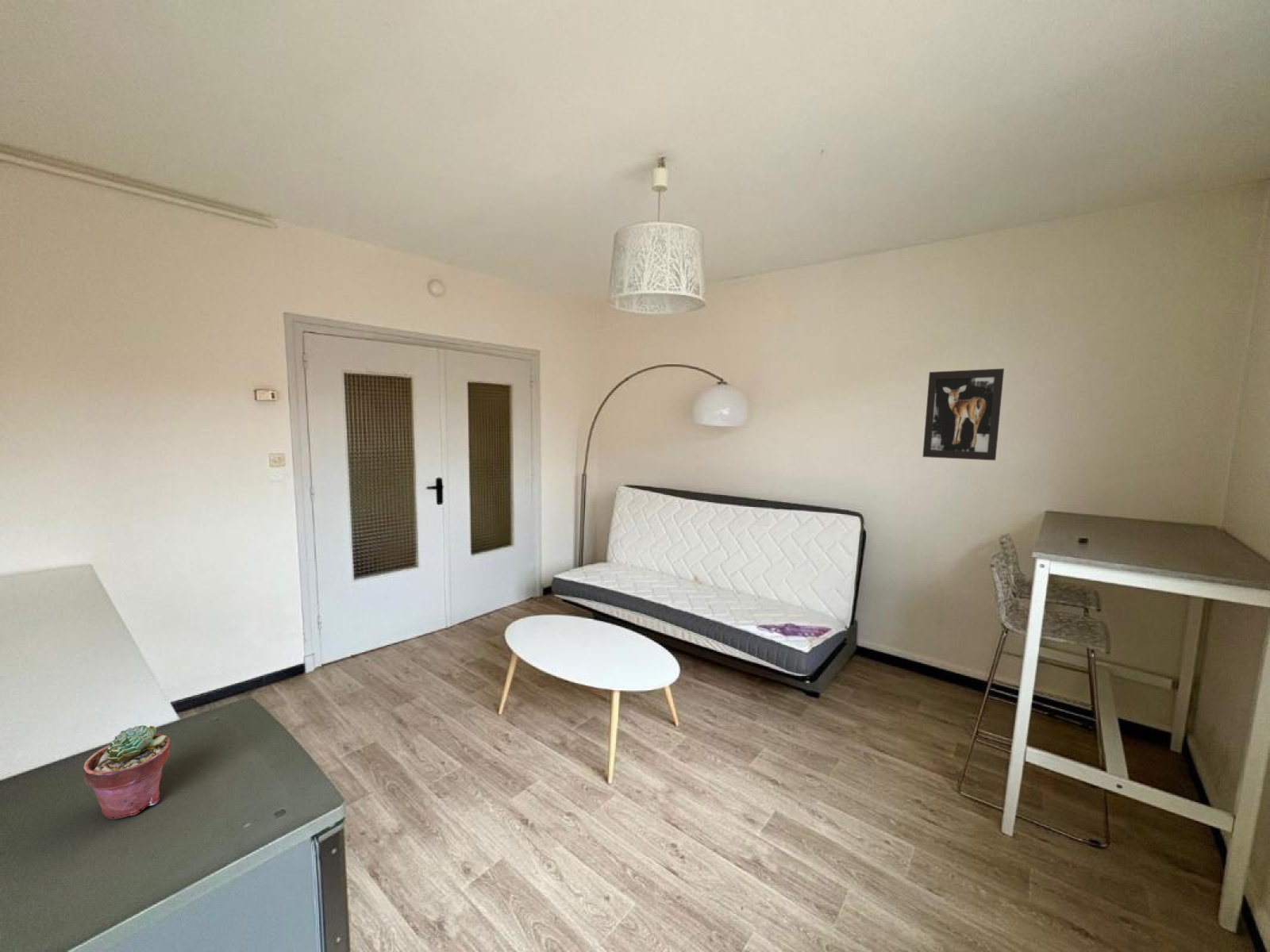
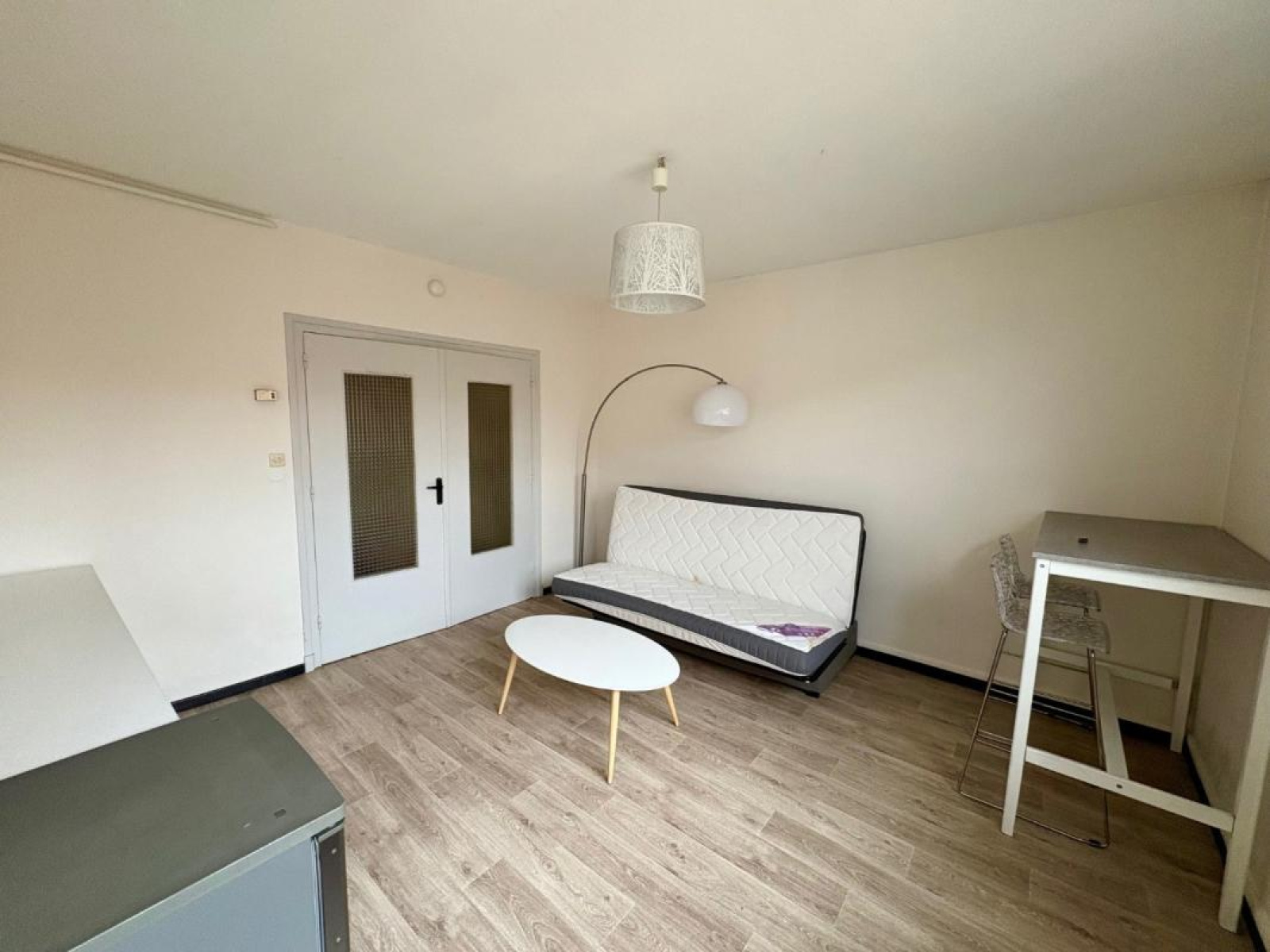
- potted succulent [83,724,171,820]
- wall art [922,367,1005,461]
